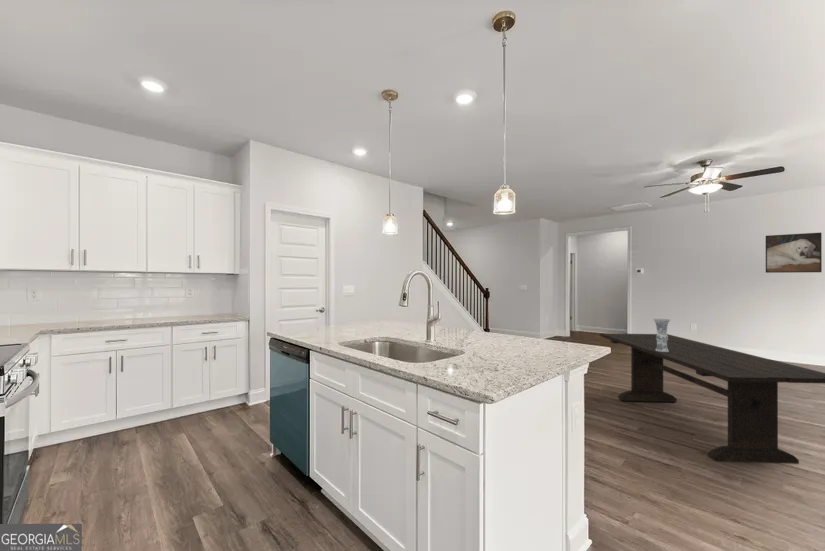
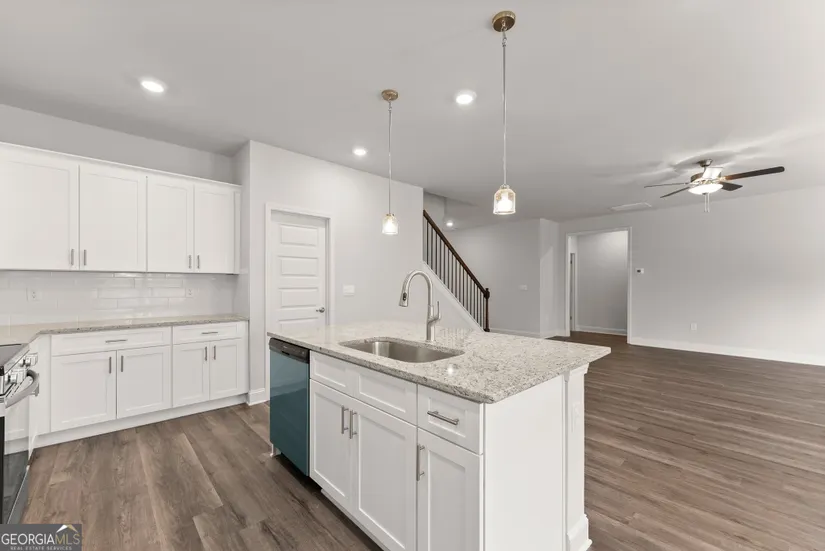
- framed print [765,232,823,274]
- dining table [599,333,825,465]
- vase [652,318,671,352]
